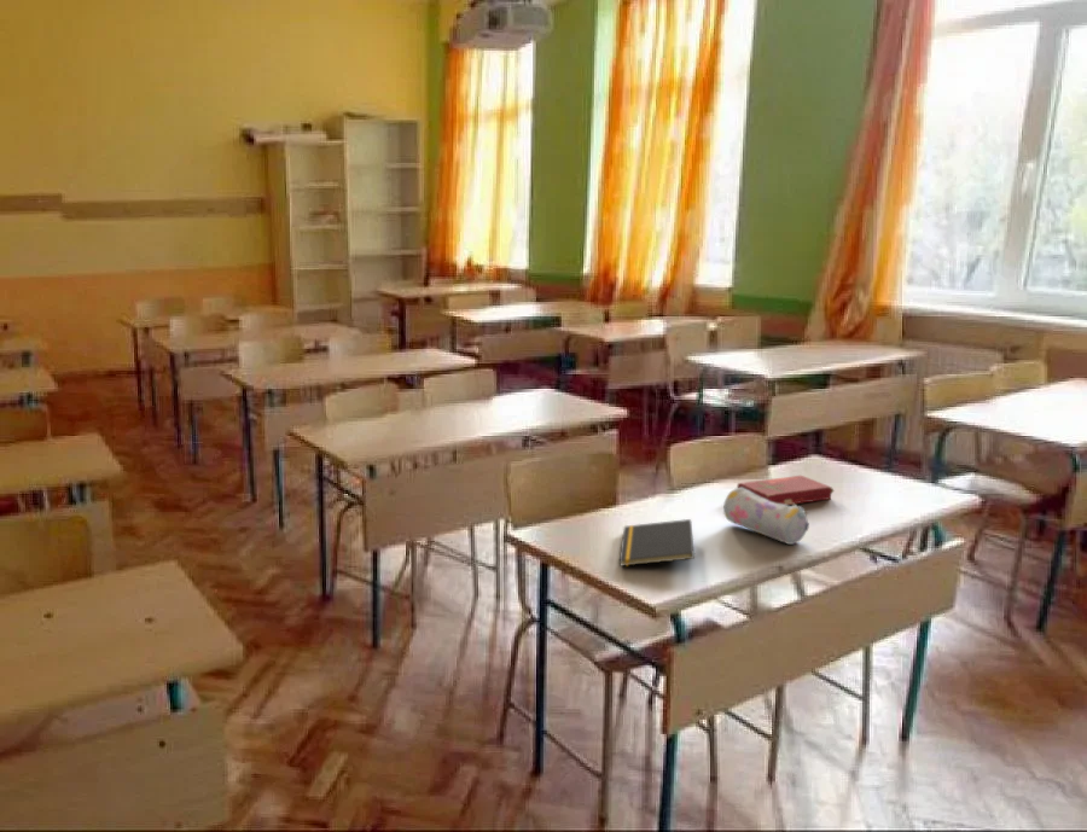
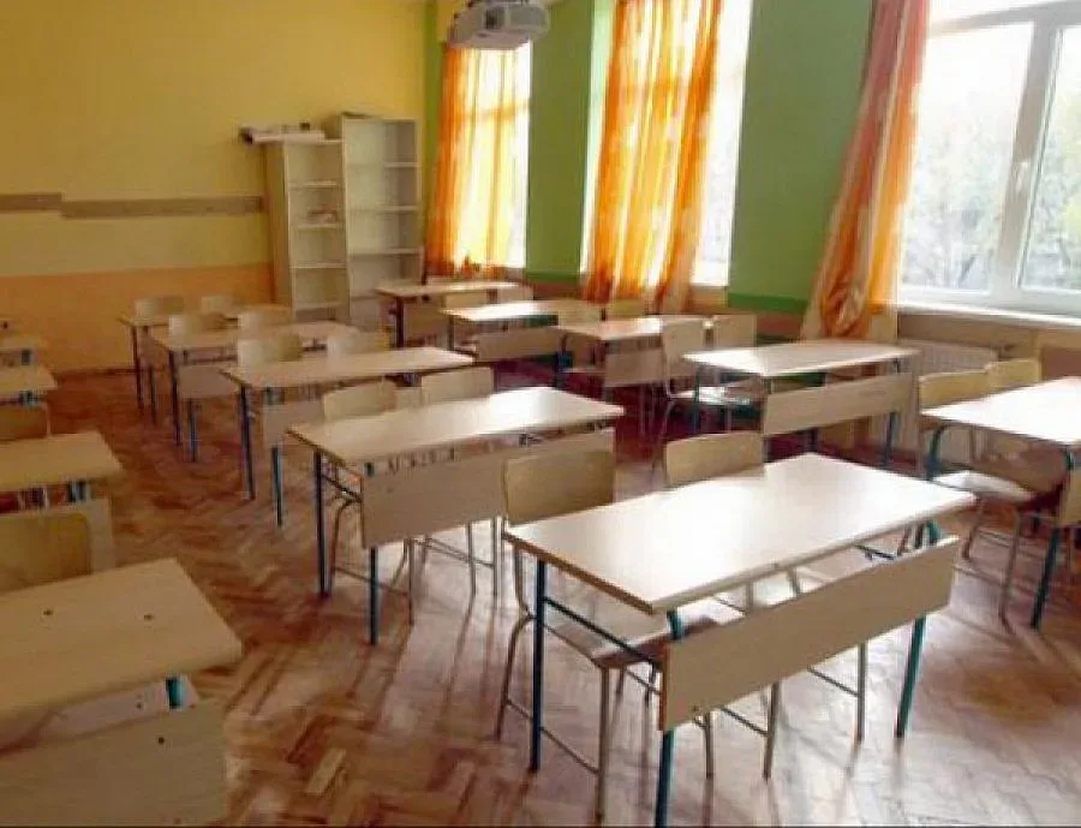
- notepad [618,518,696,568]
- pencil case [722,487,810,546]
- book [736,475,835,506]
